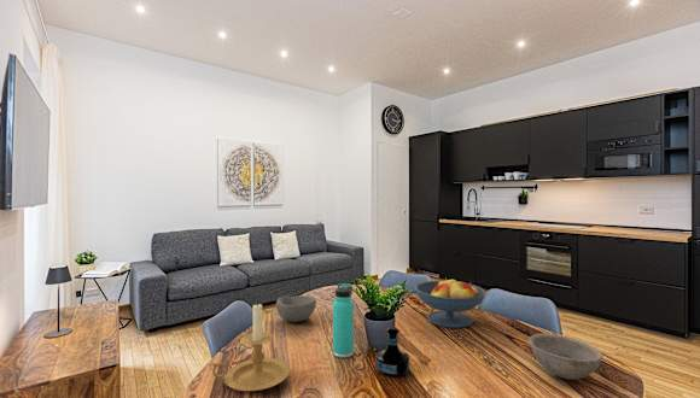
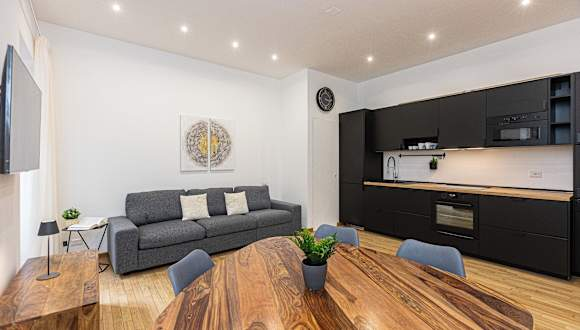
- bowl [529,332,603,381]
- candle holder [210,300,291,392]
- tequila bottle [375,326,410,377]
- thermos bottle [332,282,355,359]
- bowl [275,294,317,323]
- fruit bowl [414,276,488,329]
